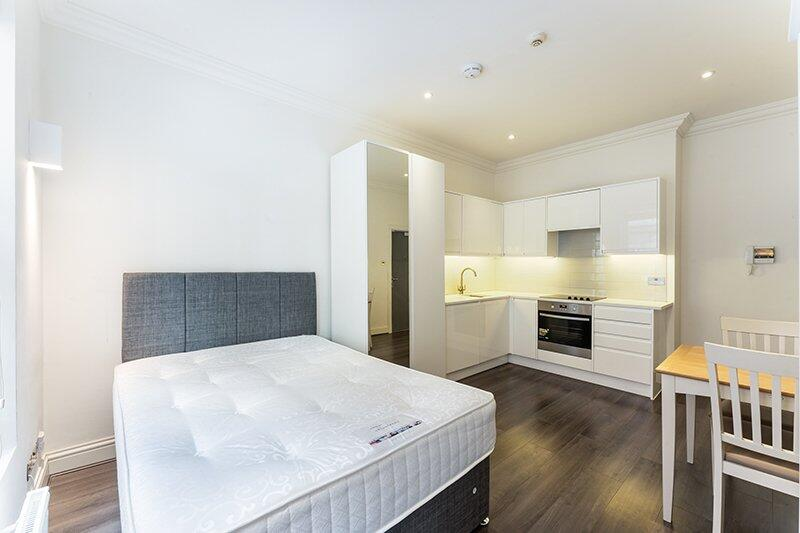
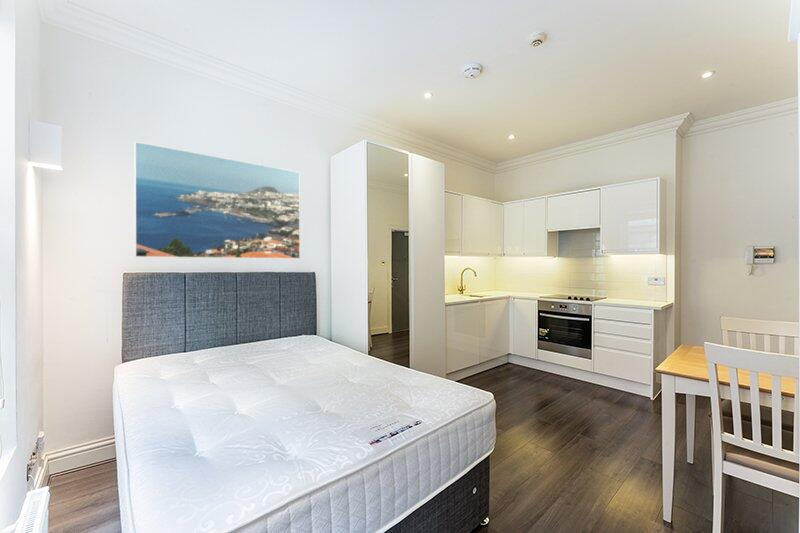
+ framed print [133,141,301,260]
